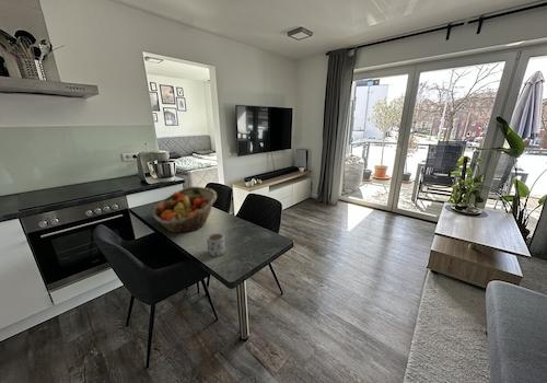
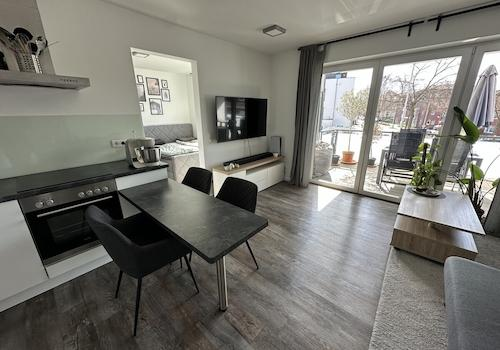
- mug [206,232,225,257]
- fruit basket [151,186,218,233]
